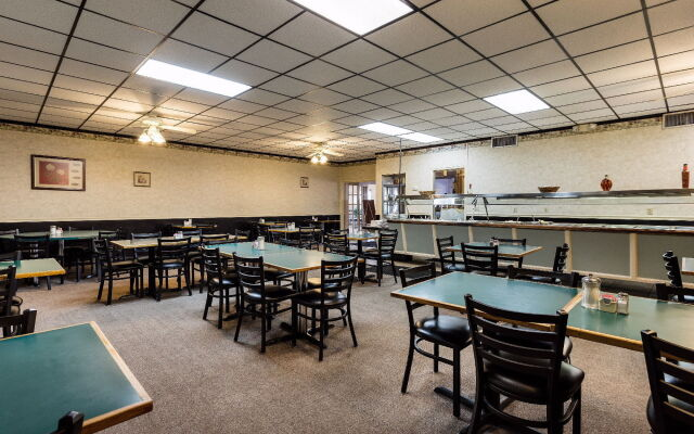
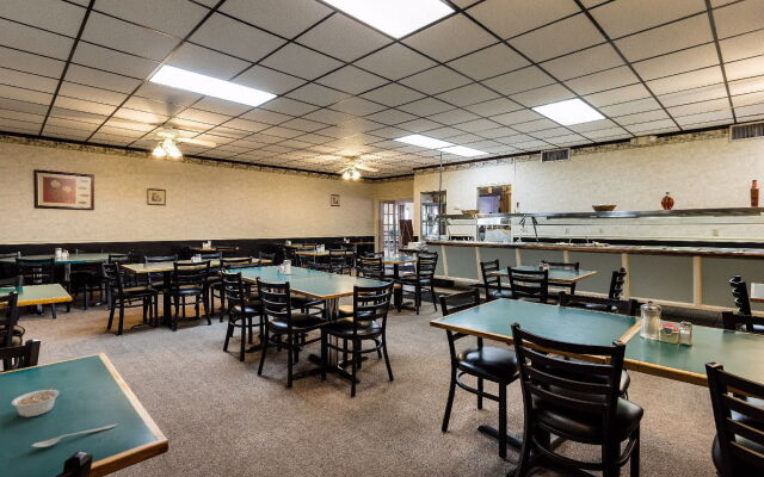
+ legume [11,383,61,419]
+ spoon [31,423,118,448]
